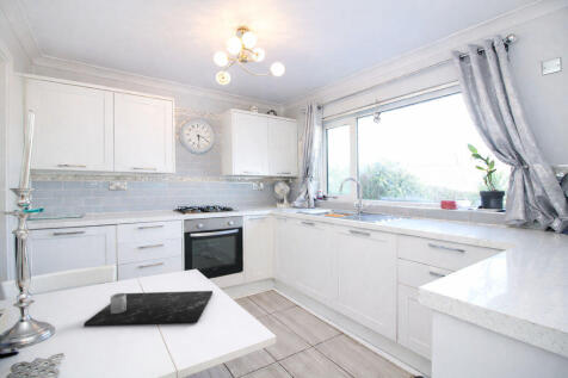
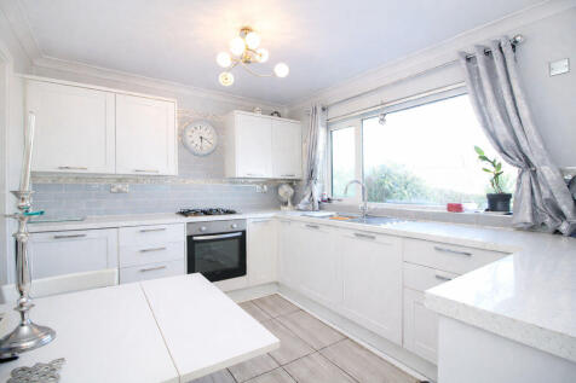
- place mat [84,290,214,327]
